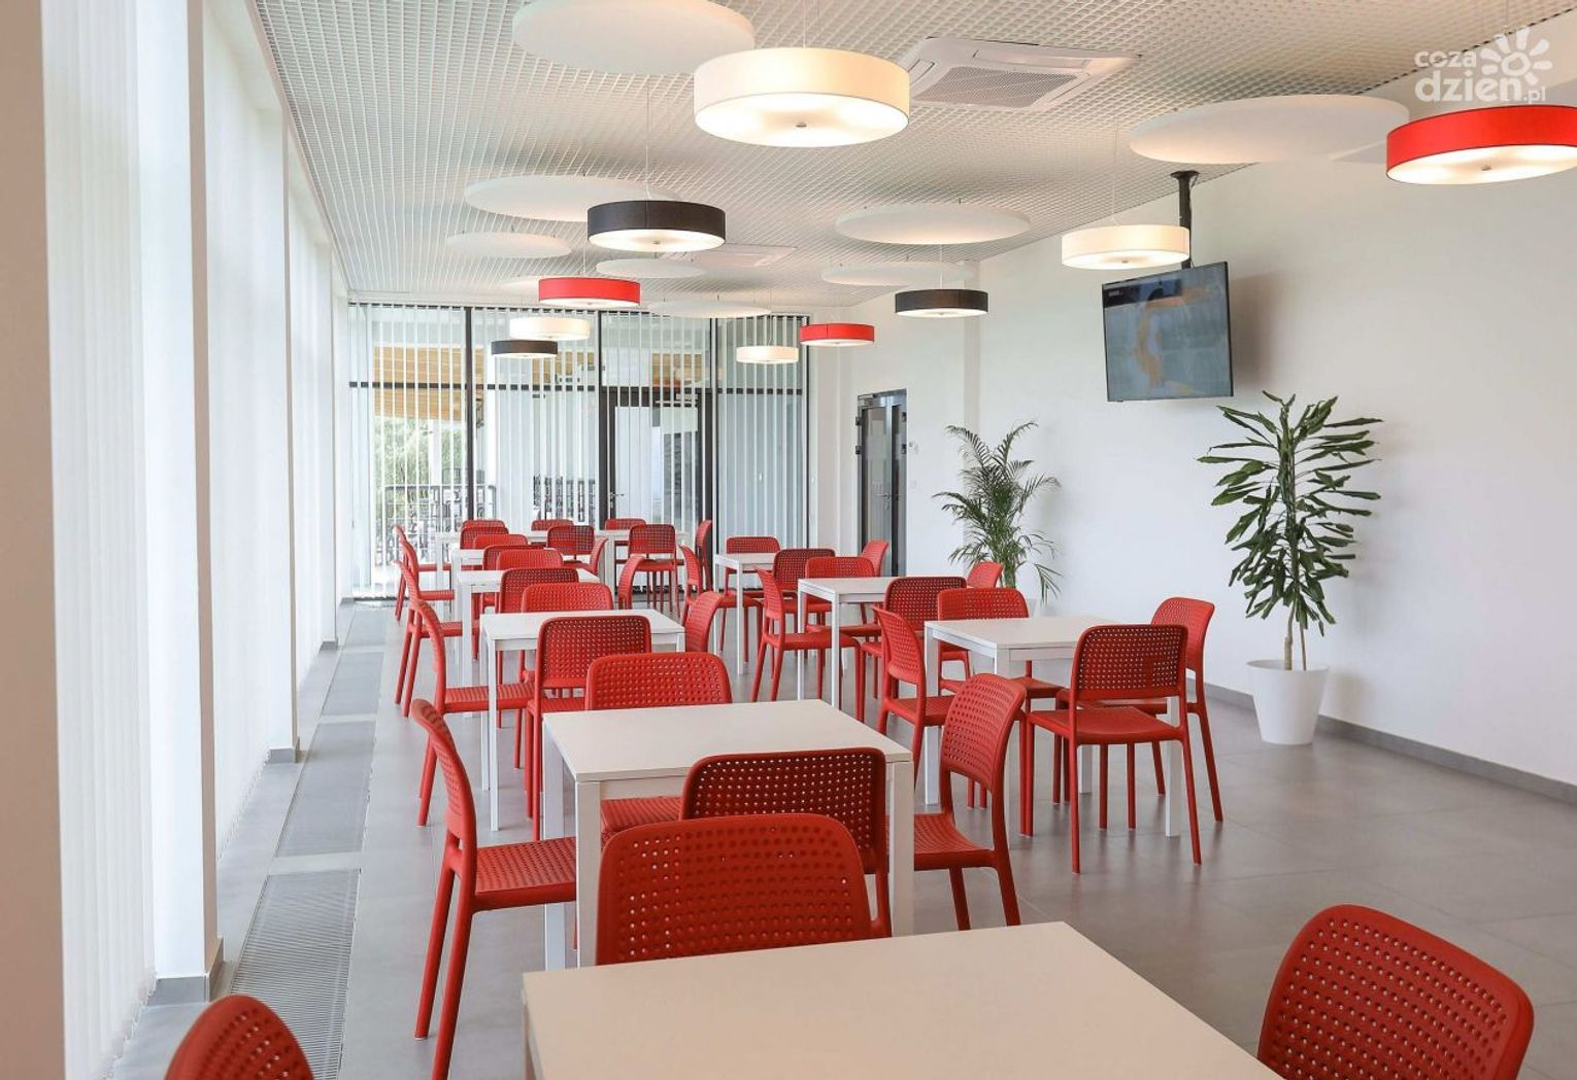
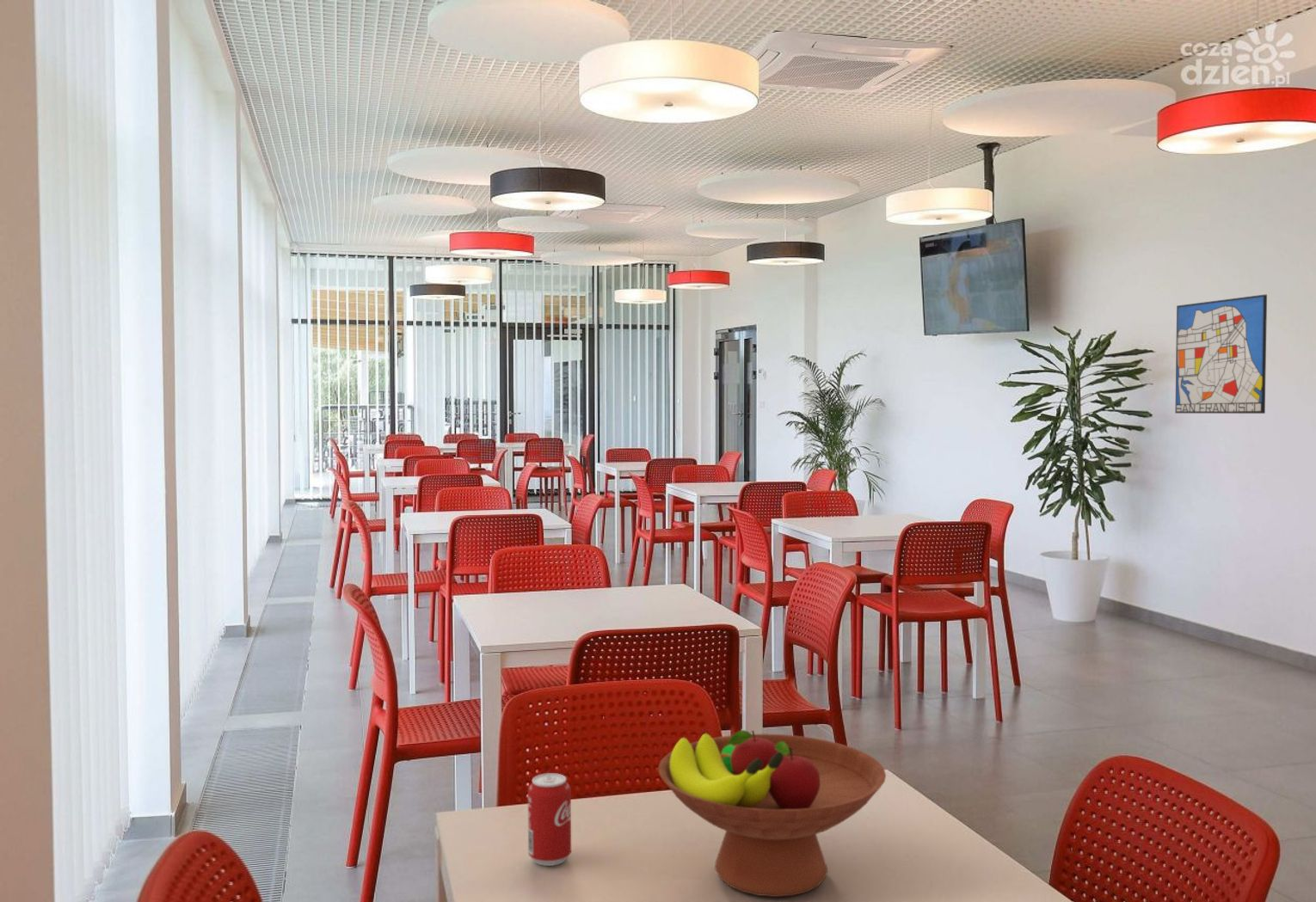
+ fruit bowl [657,729,887,898]
+ wall art [1174,294,1268,414]
+ beverage can [527,772,572,867]
